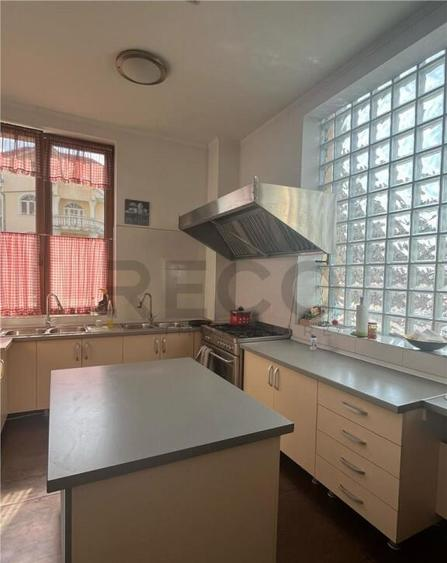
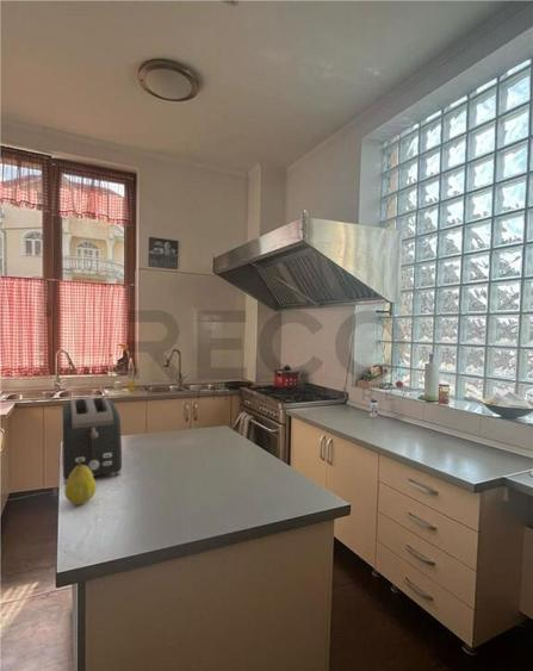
+ toaster [61,396,123,485]
+ fruit [63,462,98,507]
